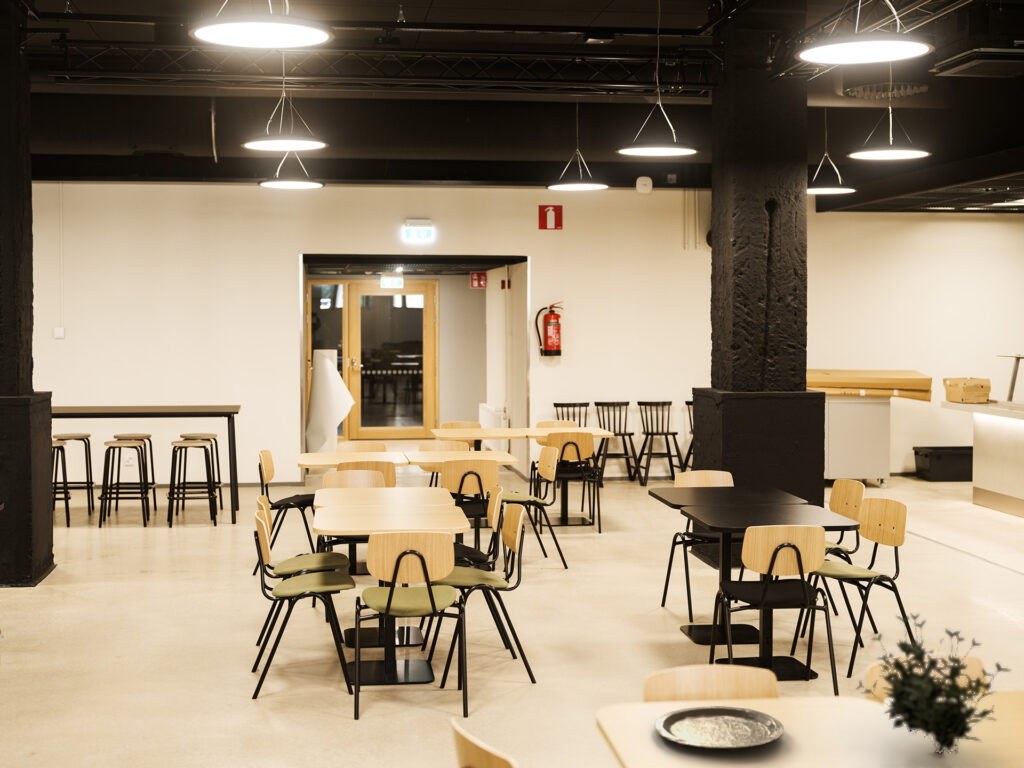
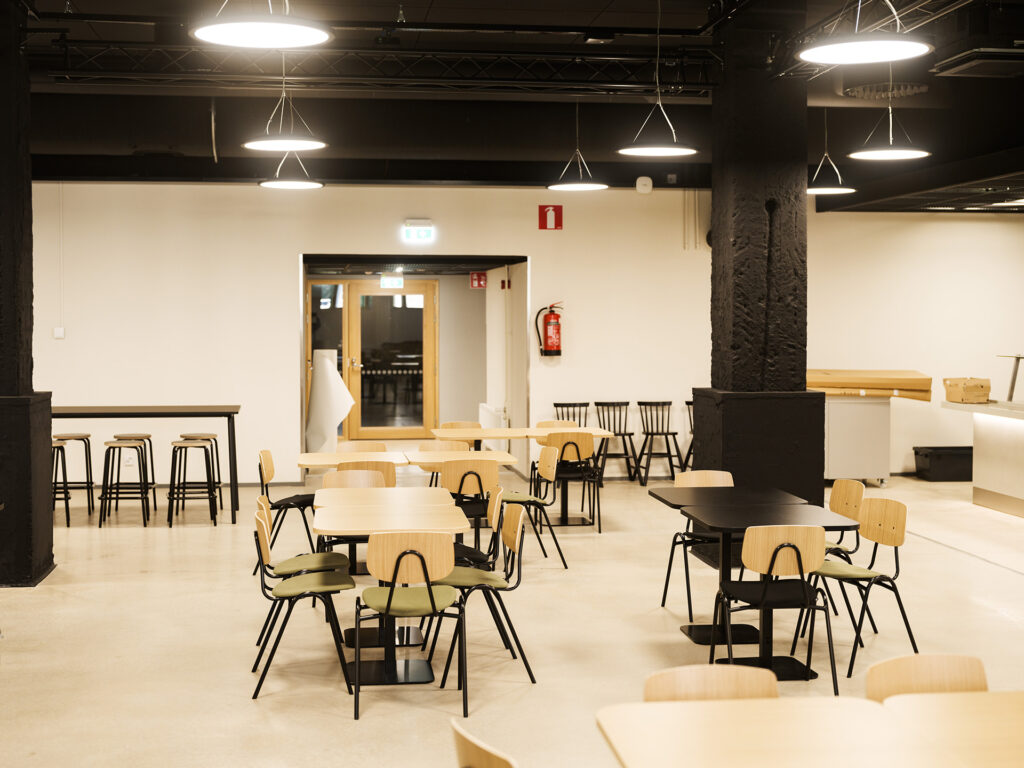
- plant [854,613,1012,756]
- plate [654,705,785,750]
